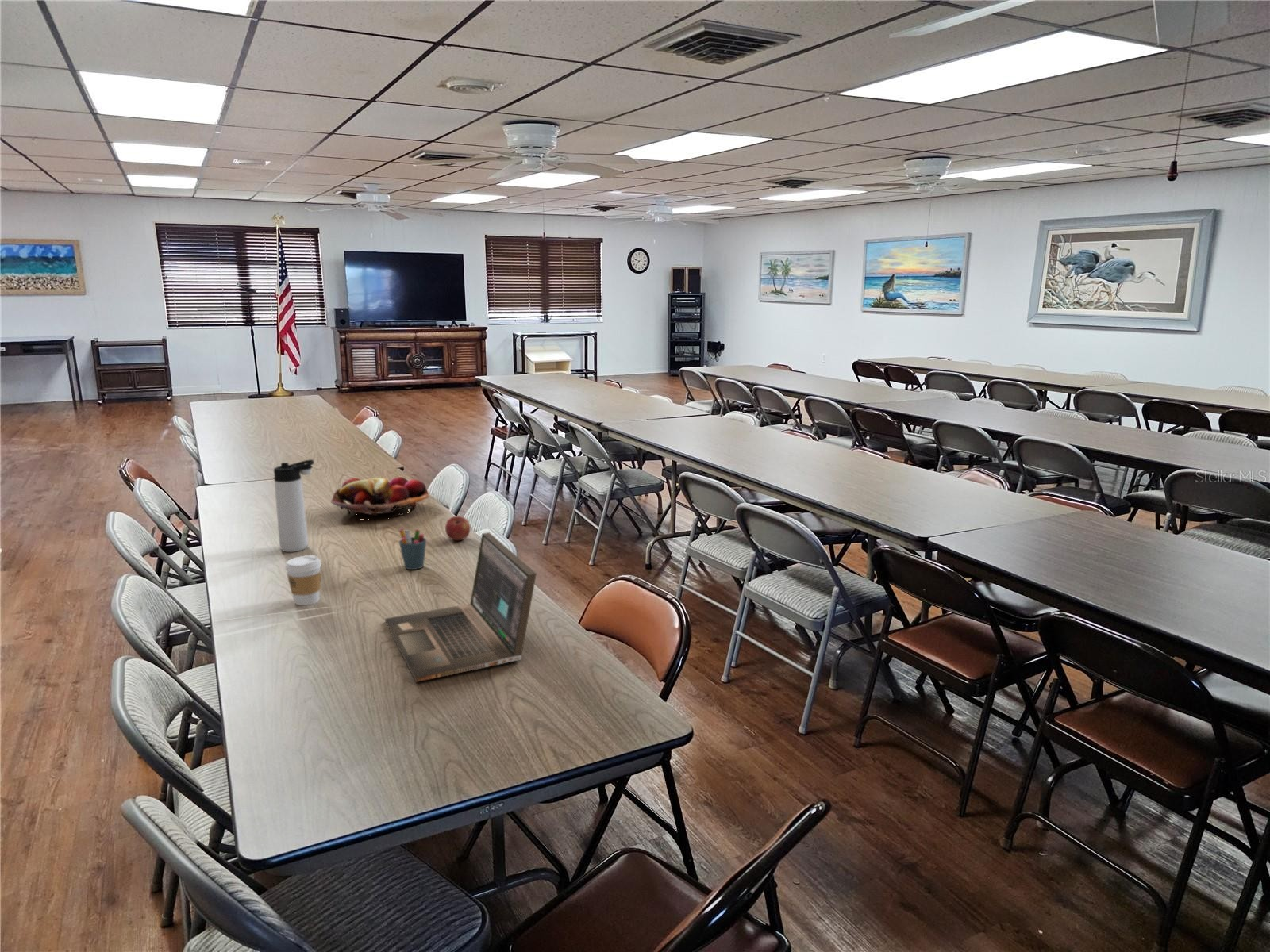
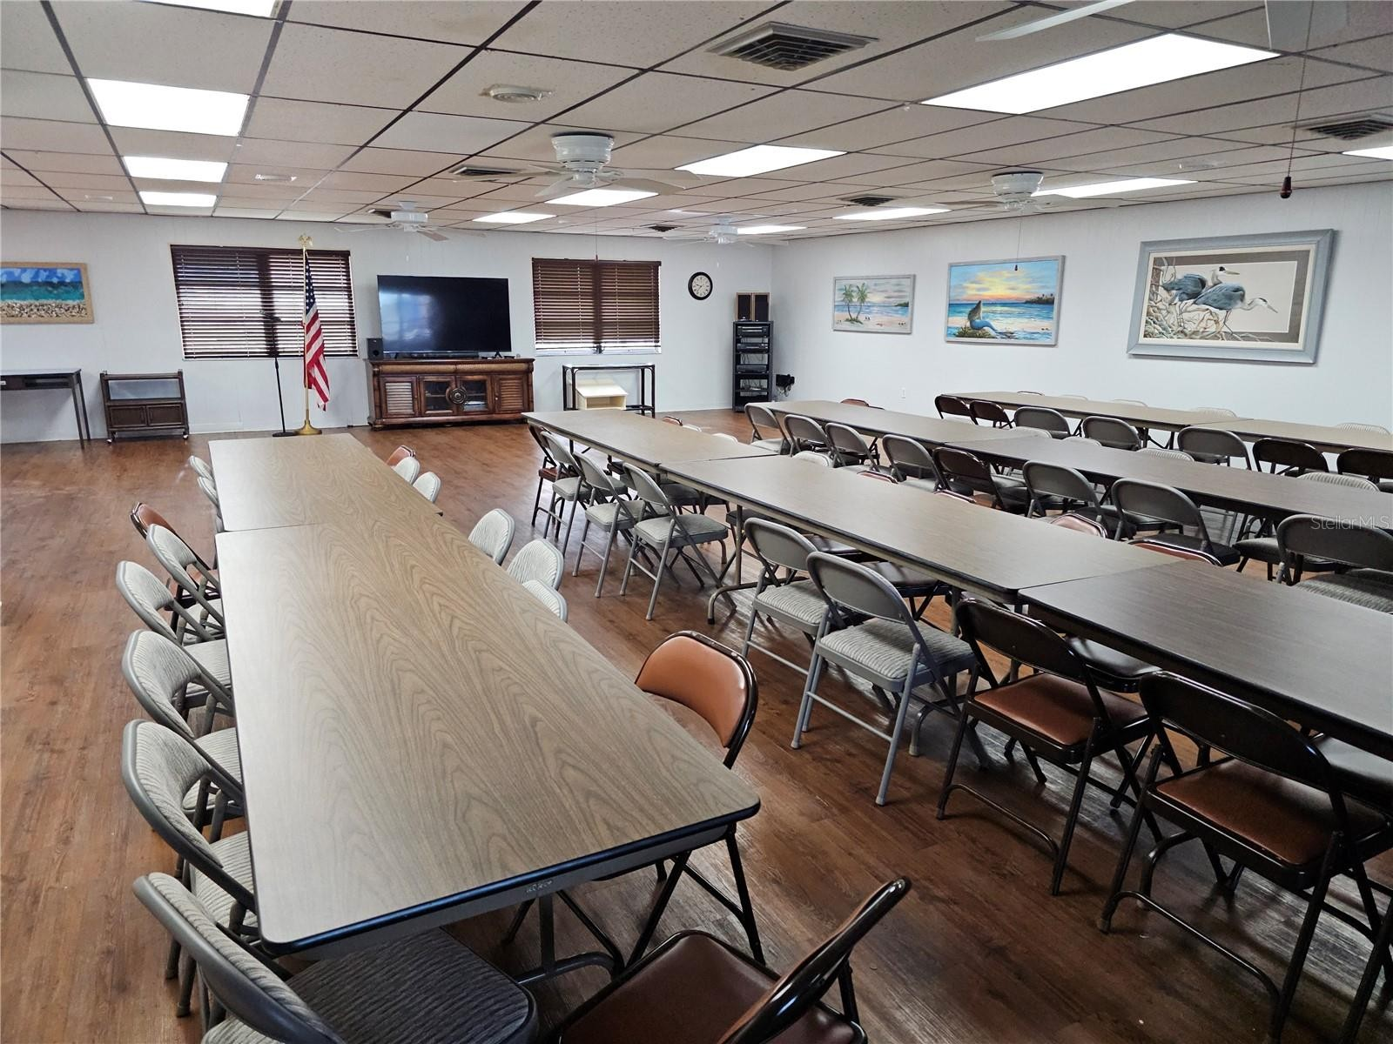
- apple [444,516,471,541]
- fruit basket [330,476,429,520]
- thermos bottle [273,459,315,553]
- laptop [384,532,537,683]
- pen holder [398,528,427,570]
- coffee cup [284,555,322,606]
